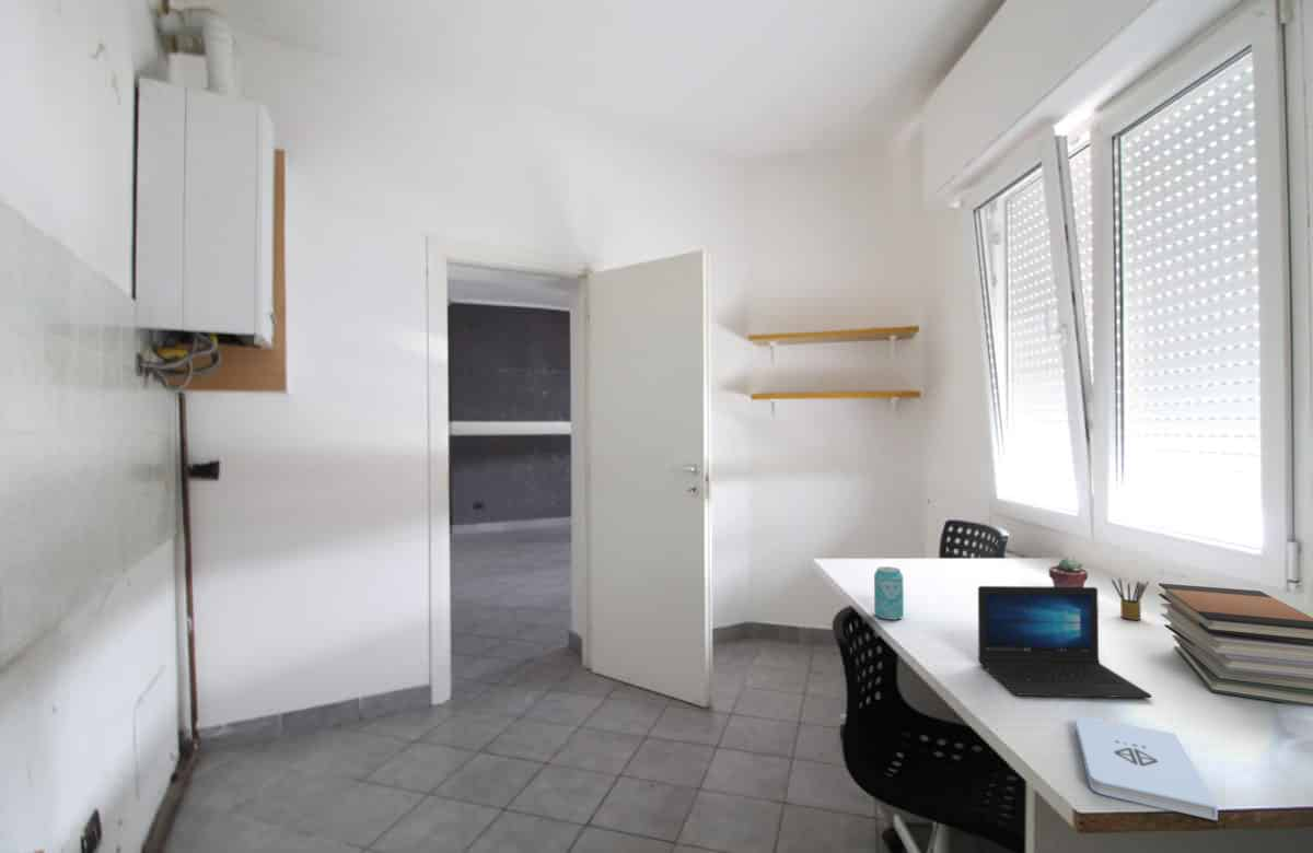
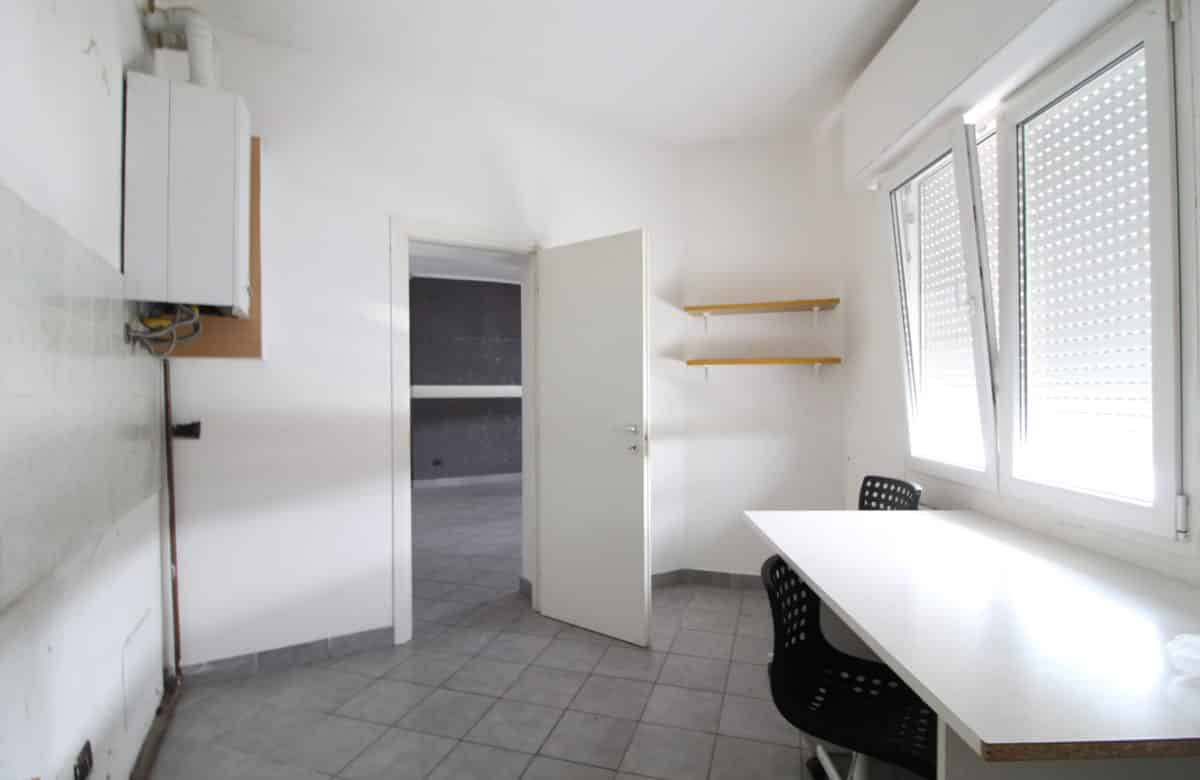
- beverage can [873,565,905,621]
- book stack [1158,582,1313,708]
- laptop [977,585,1153,699]
- pencil box [1111,577,1150,621]
- notepad [1074,715,1219,821]
- potted succulent [1047,557,1089,587]
